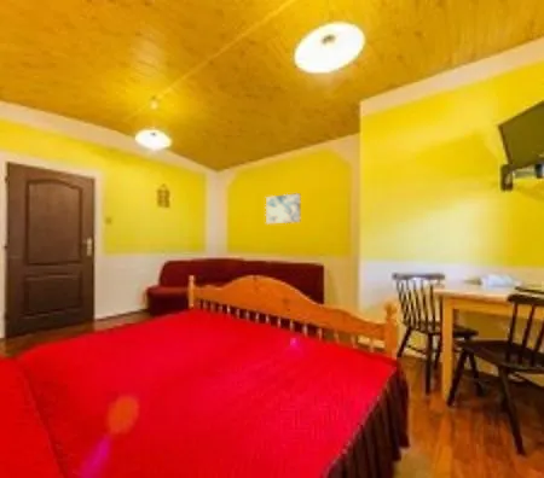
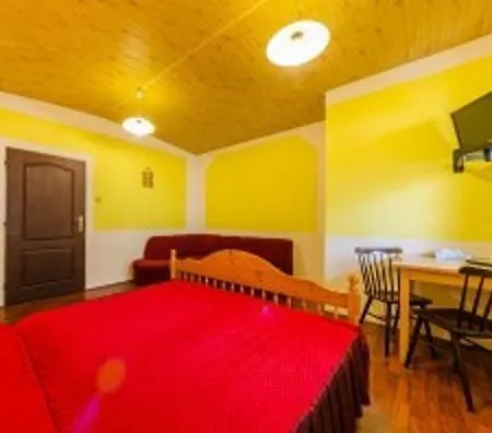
- wall art [265,192,301,225]
